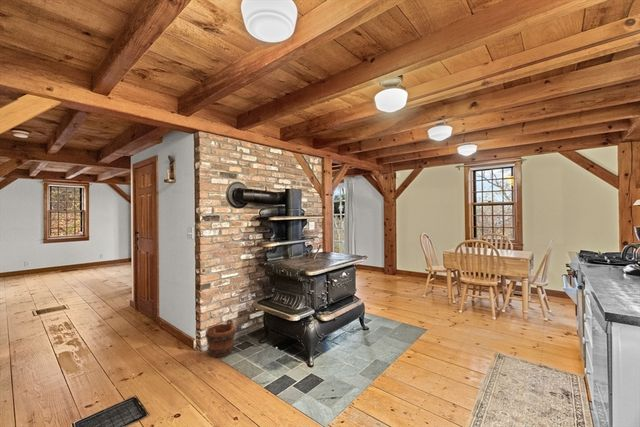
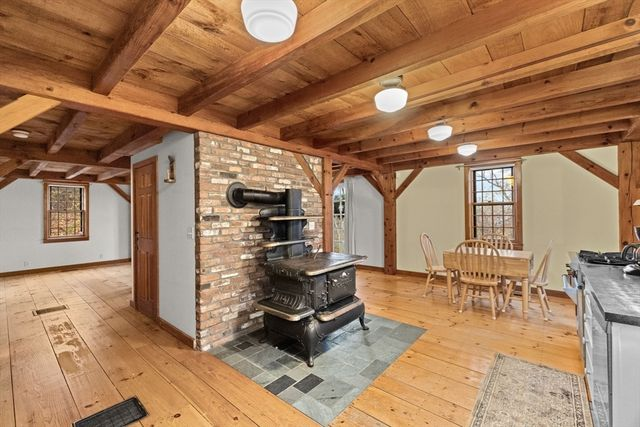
- wooden bucket [204,318,237,358]
